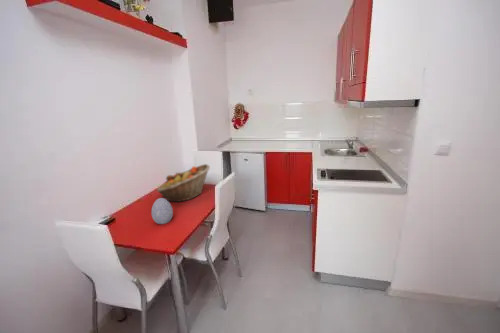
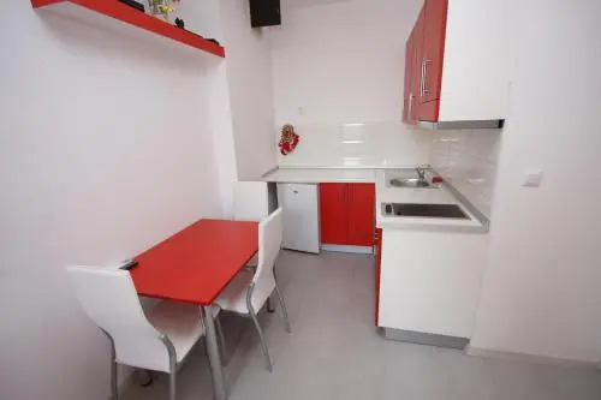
- decorative egg [150,197,174,225]
- fruit basket [156,163,211,203]
